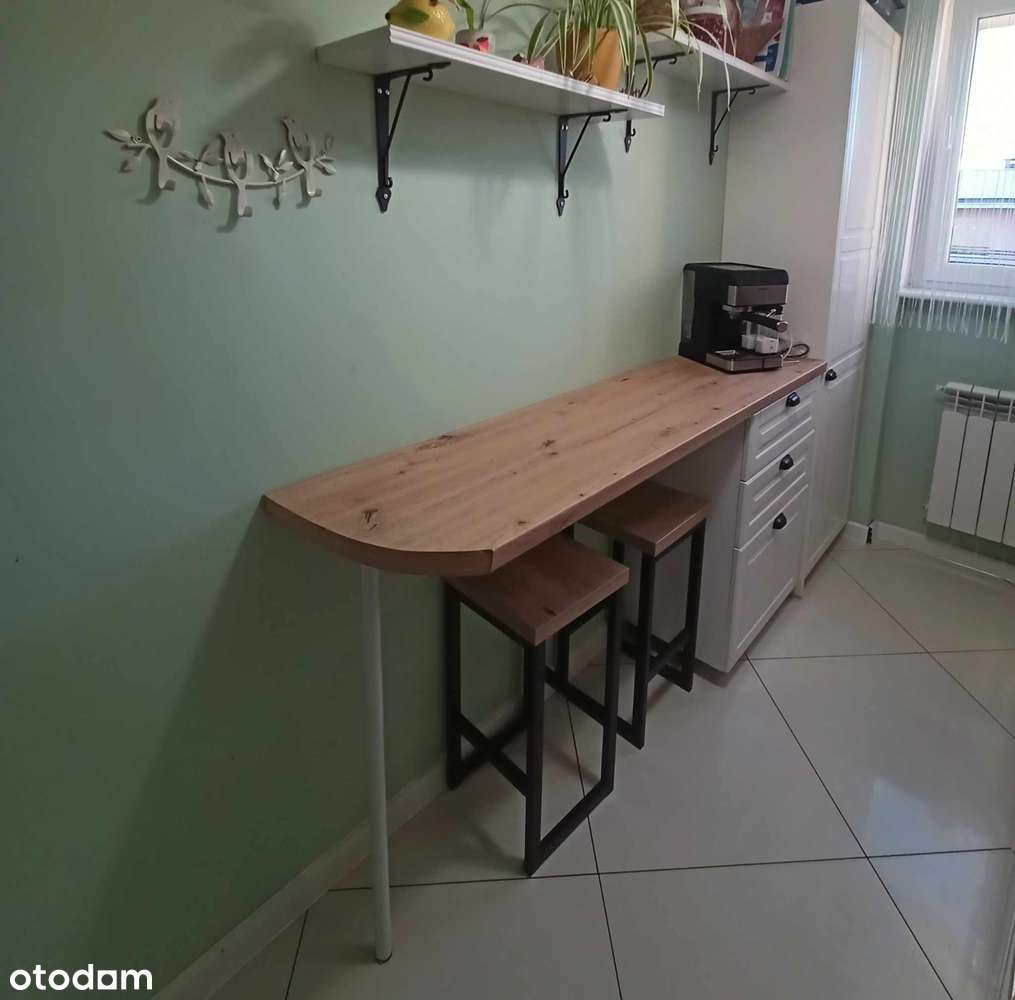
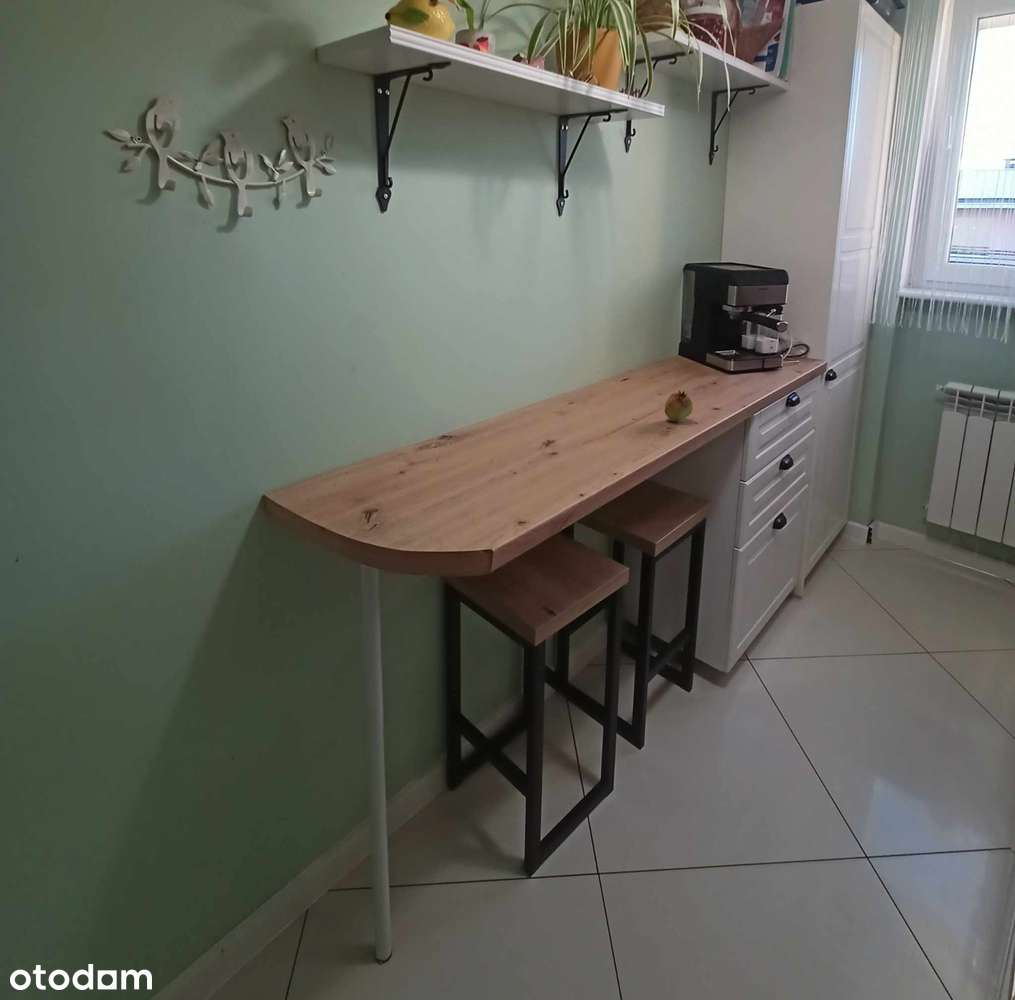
+ fruit [664,390,694,421]
